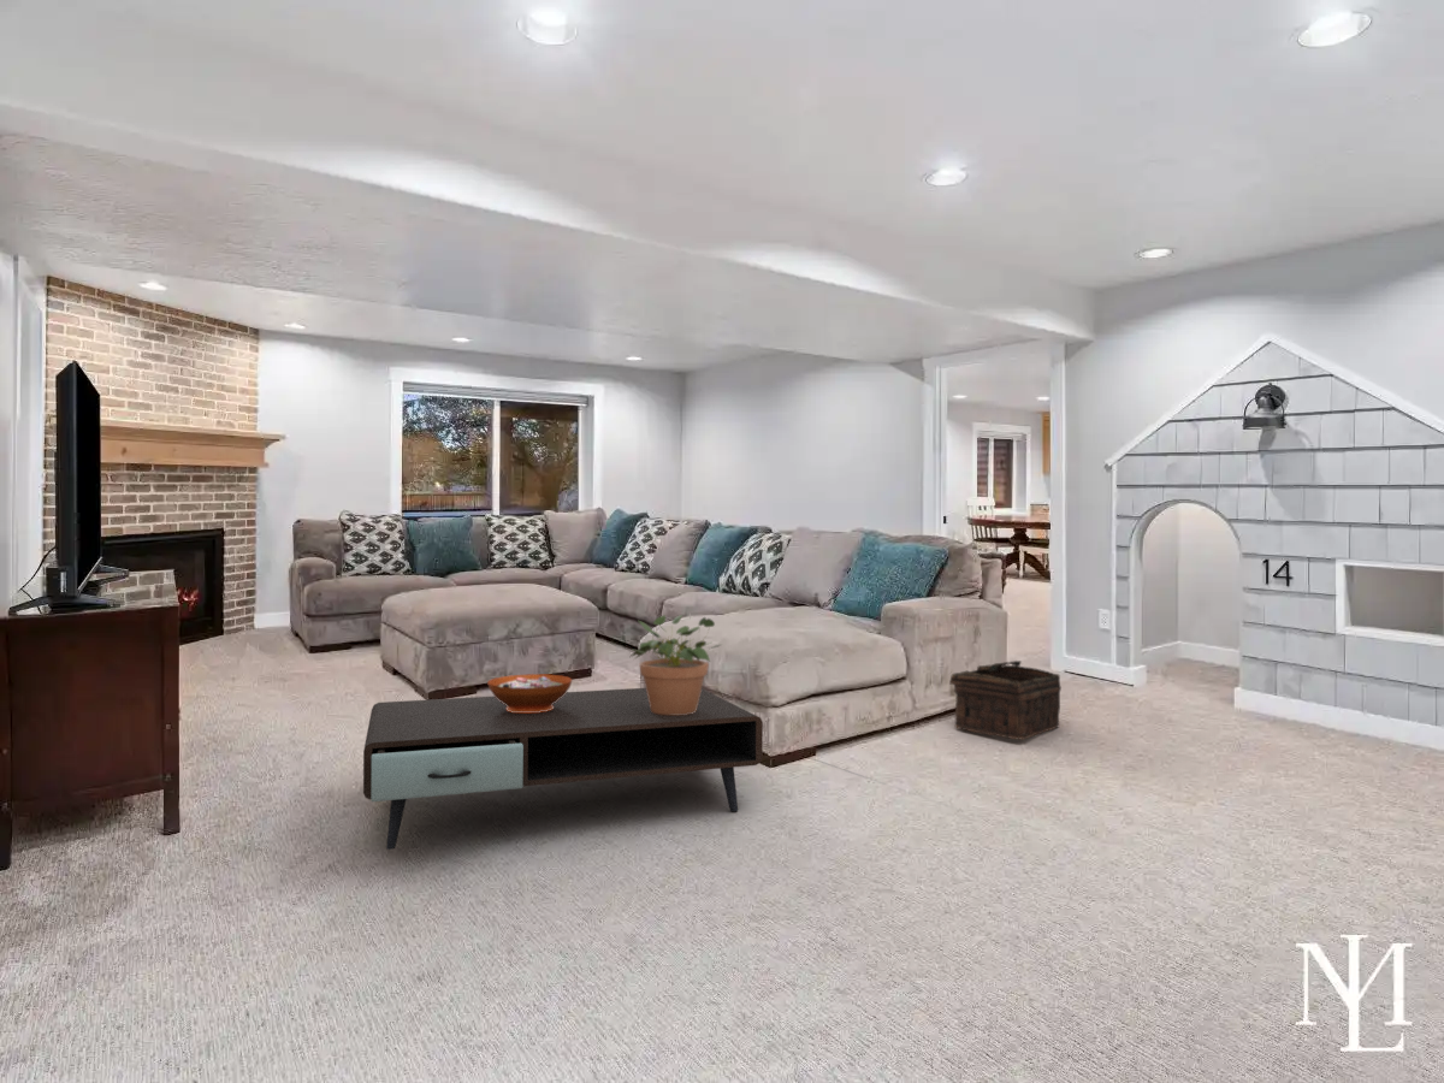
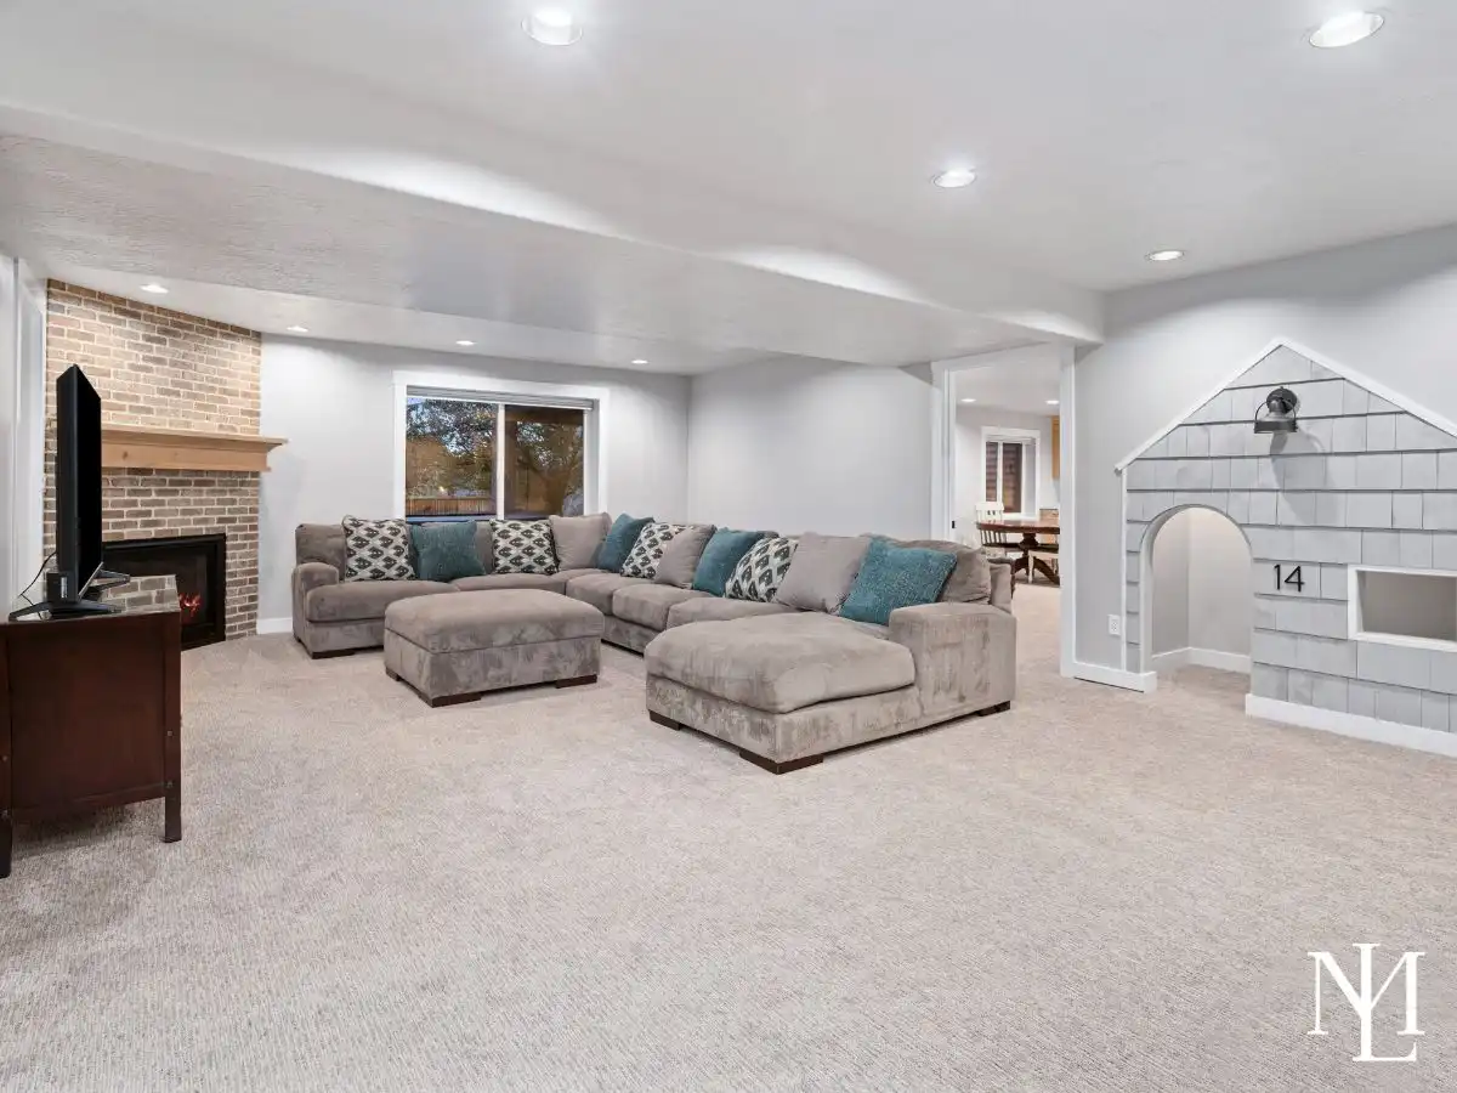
- coffee table [362,687,764,851]
- potted plant [629,614,722,715]
- decorative bowl [486,673,574,712]
- basket [948,659,1063,741]
